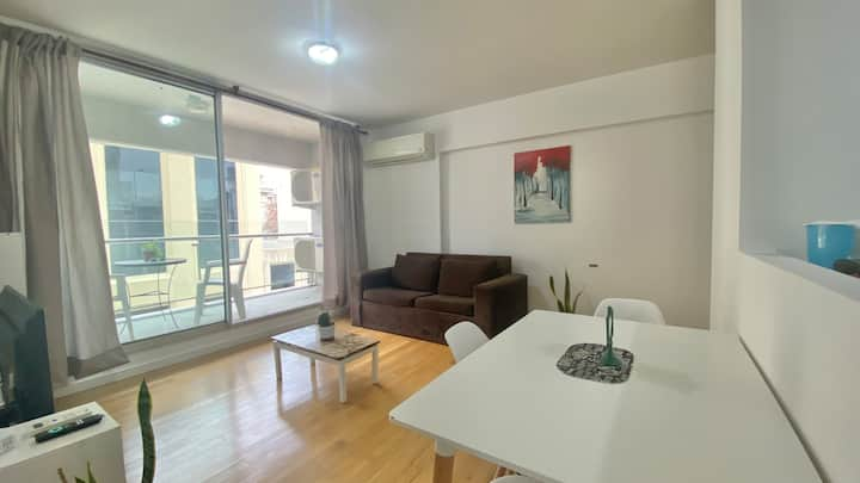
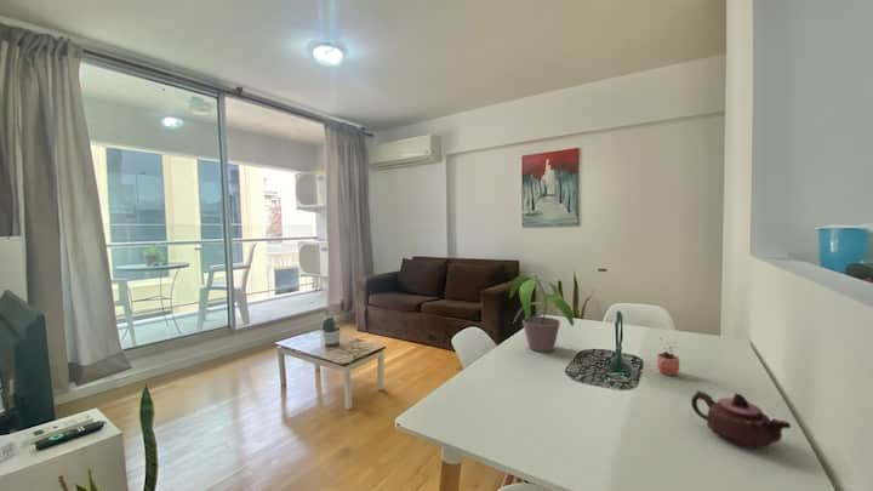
+ teapot [690,389,792,450]
+ potted plant [508,273,575,353]
+ cocoa [656,337,680,377]
